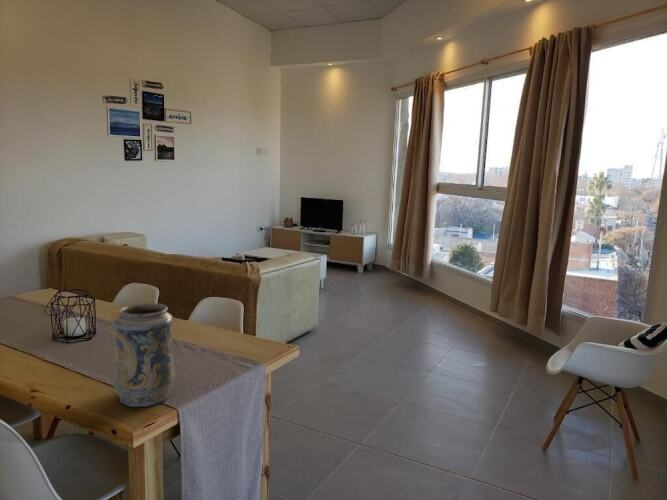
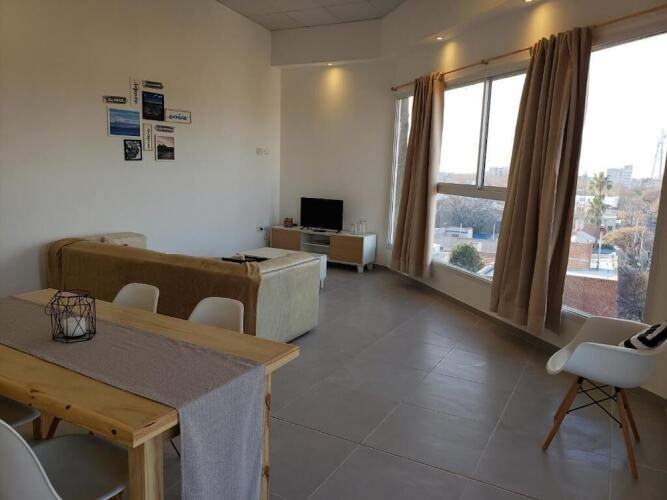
- decorative vase [112,302,176,408]
